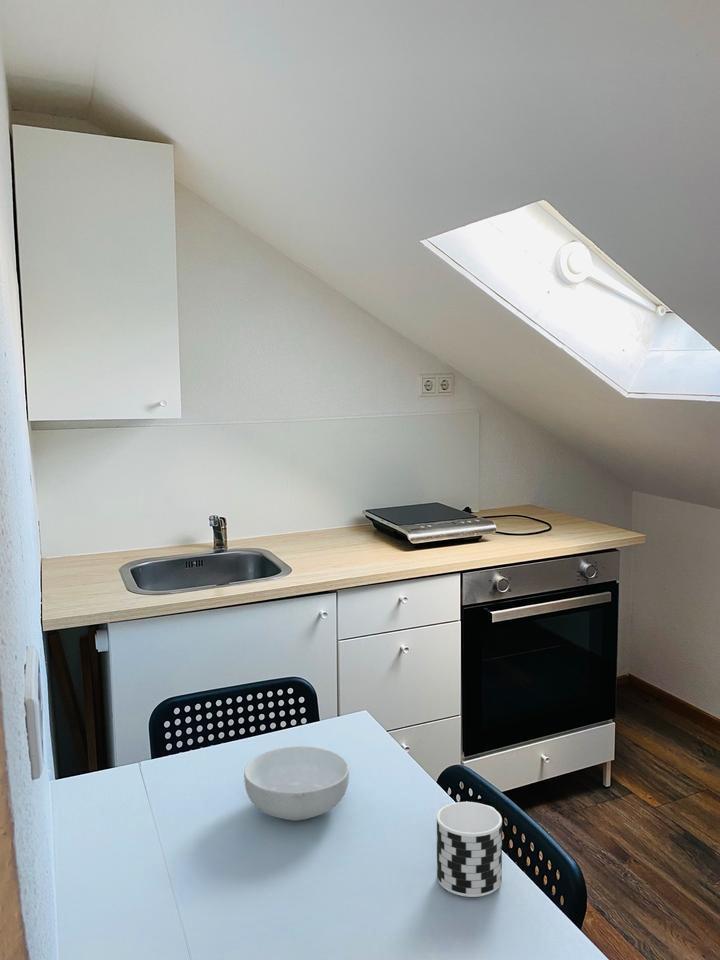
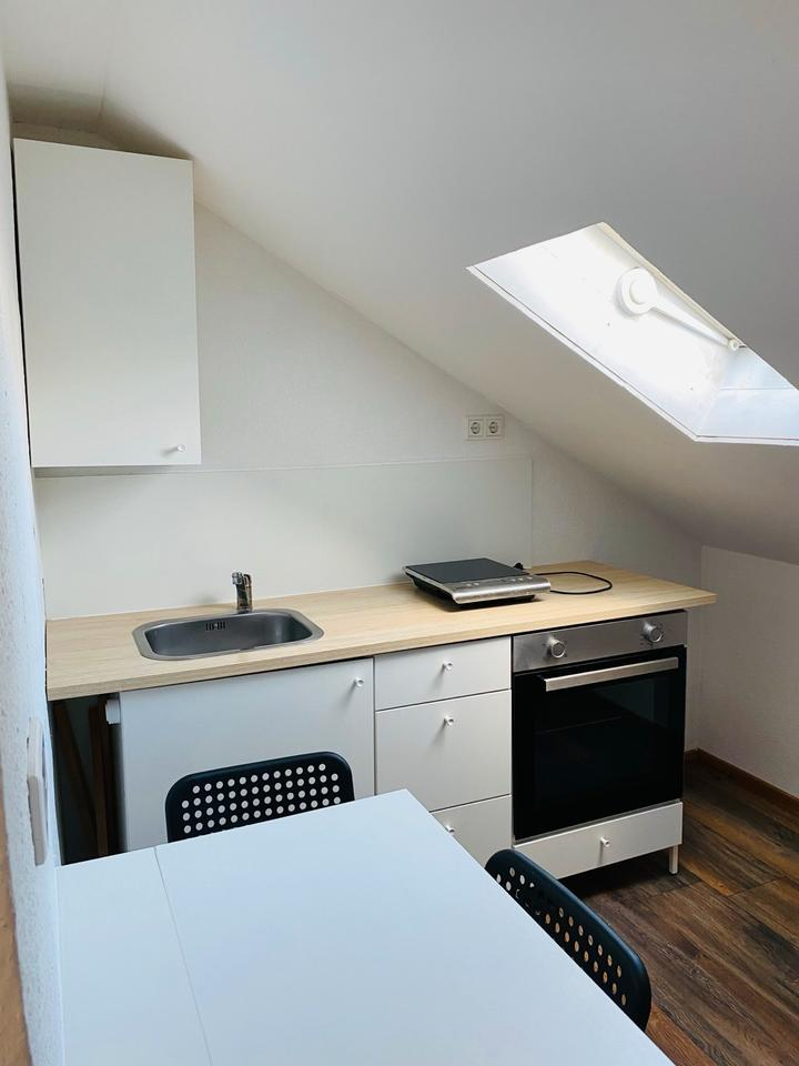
- cup [436,801,503,898]
- cereal bowl [243,745,350,821]
